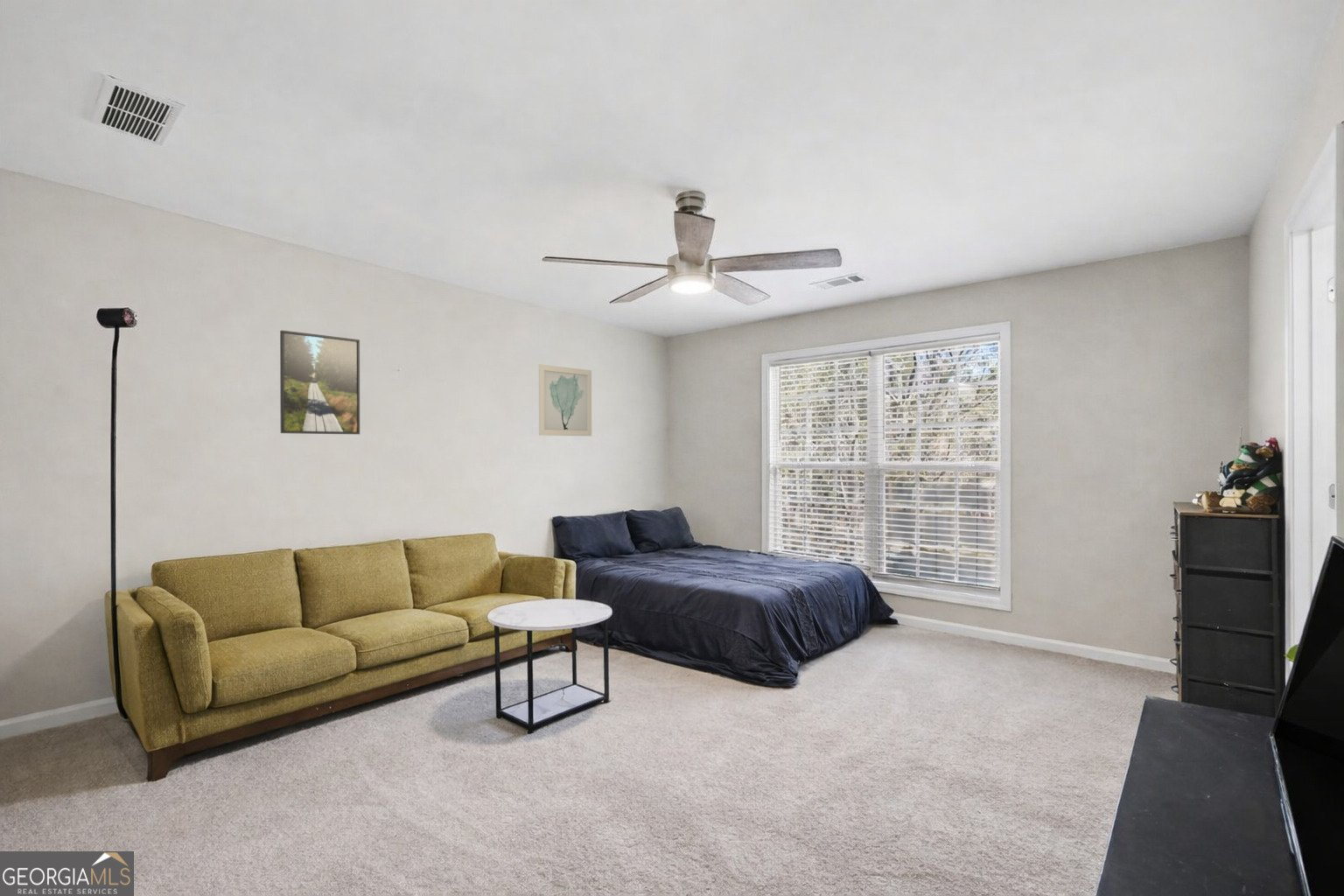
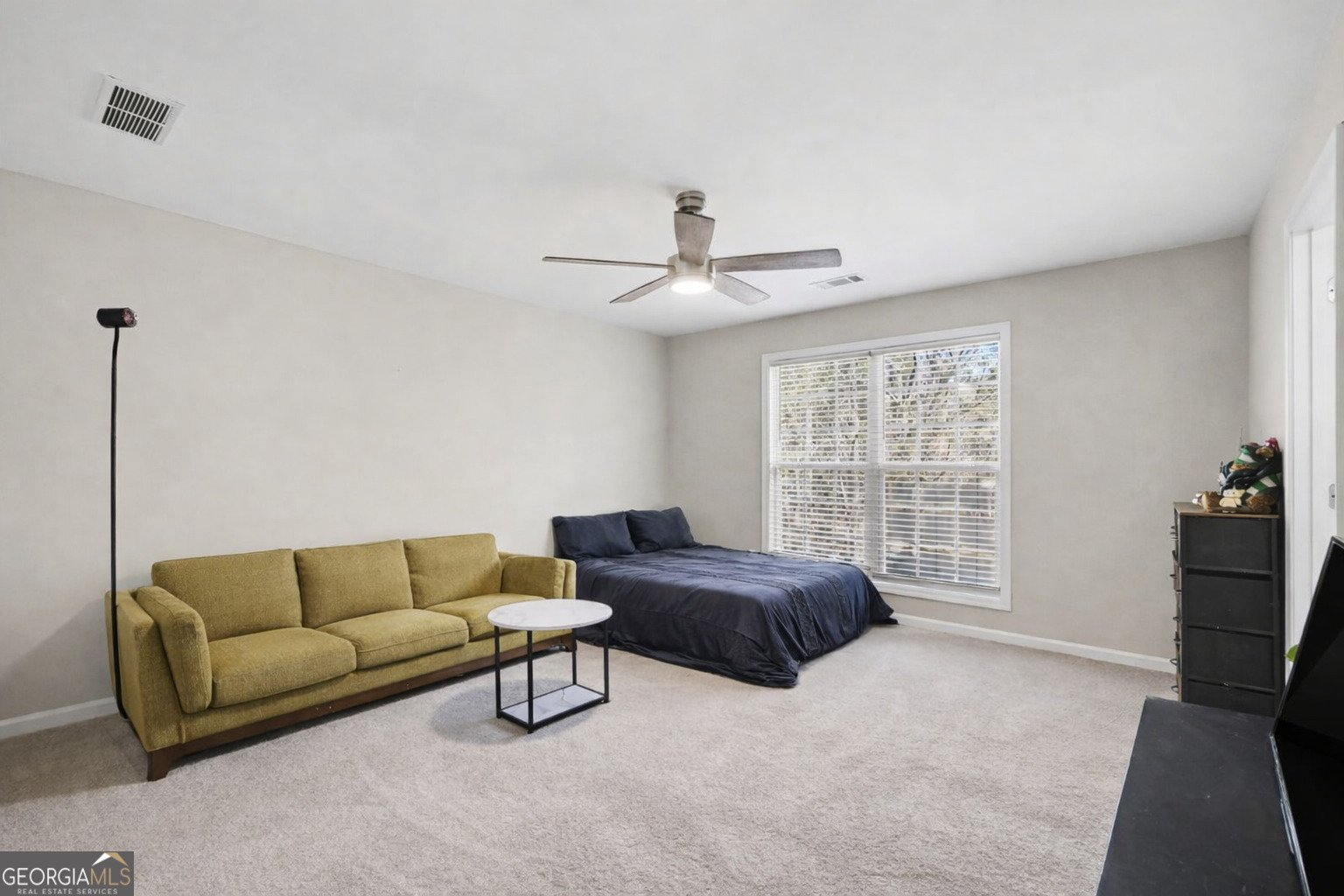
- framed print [279,329,360,435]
- wall art [538,363,592,437]
